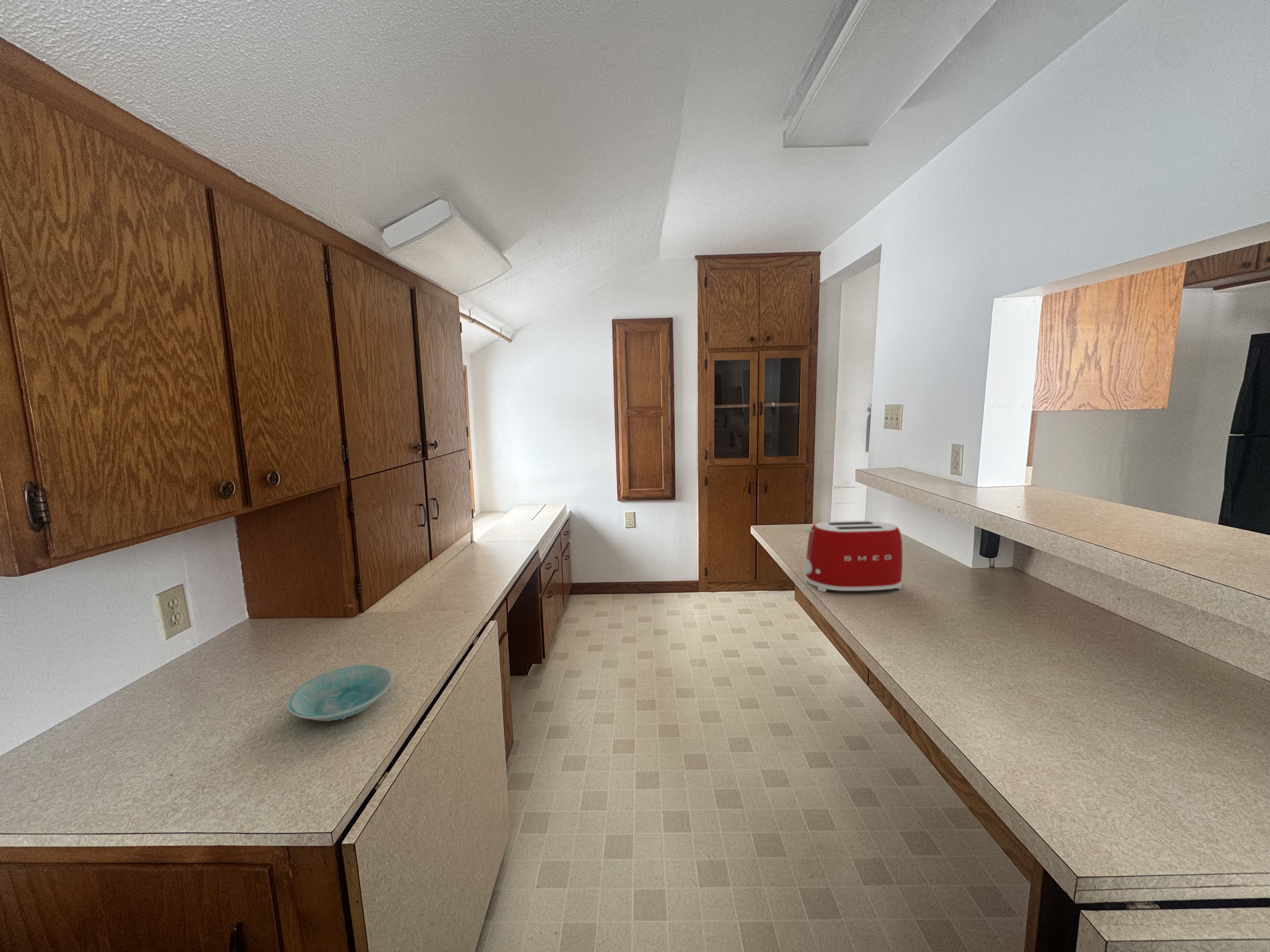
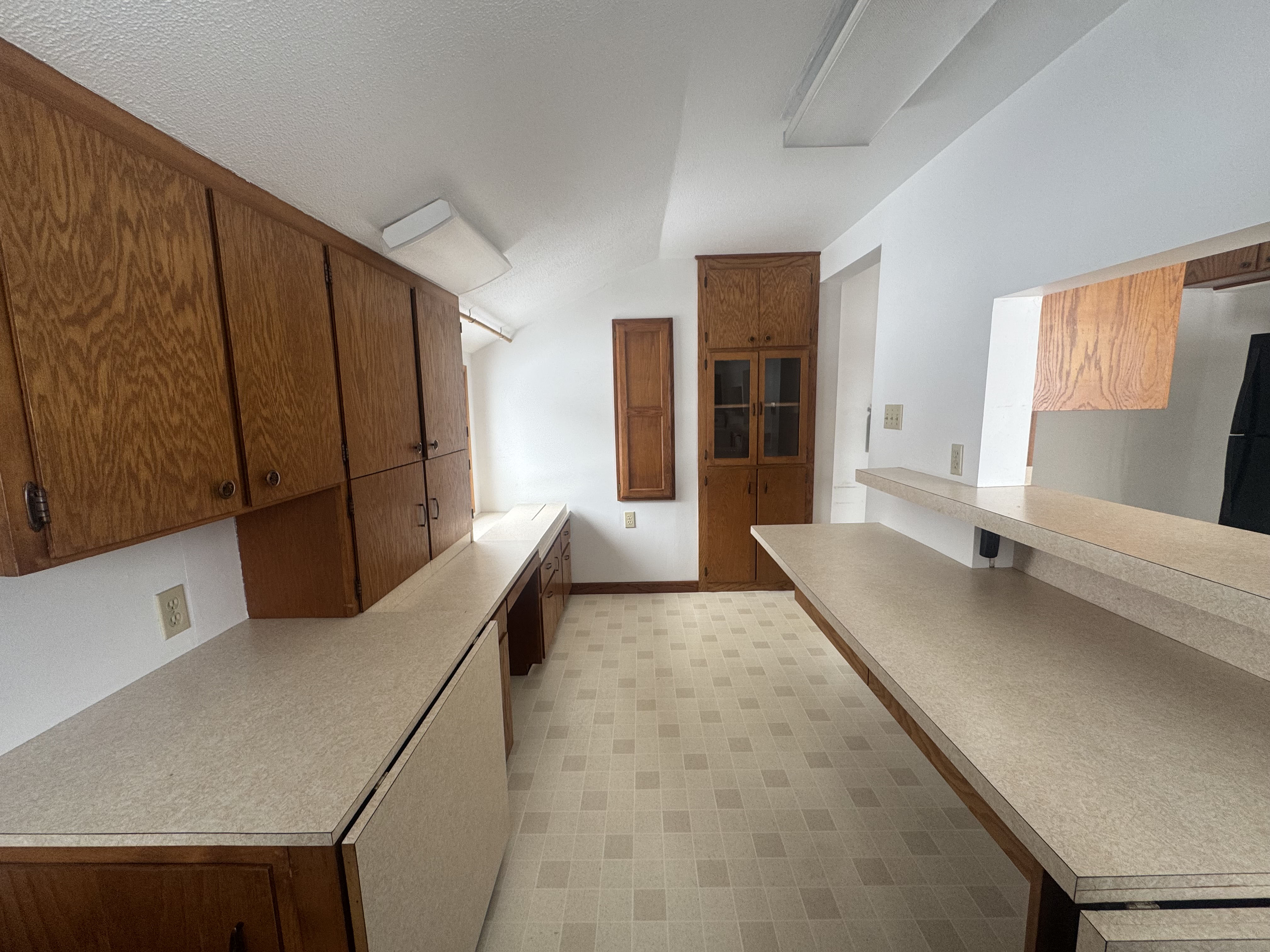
- toaster [802,520,903,592]
- bowl [286,665,393,721]
